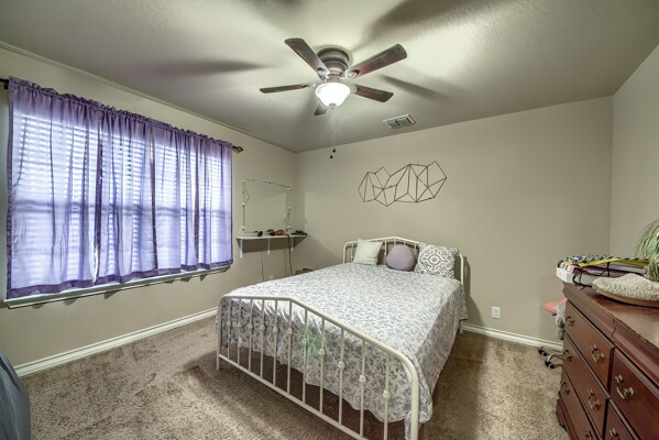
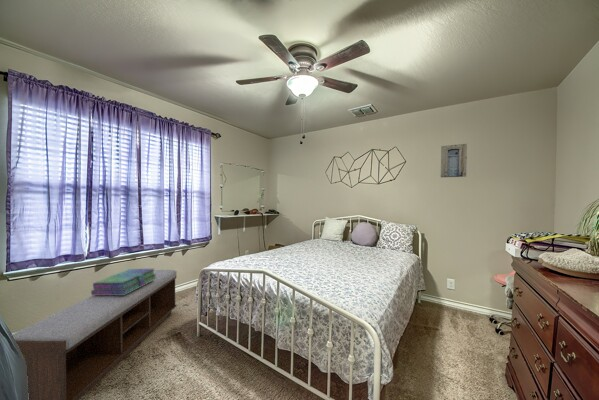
+ wall art [440,143,468,179]
+ stack of books [90,268,156,296]
+ bench [12,269,177,400]
